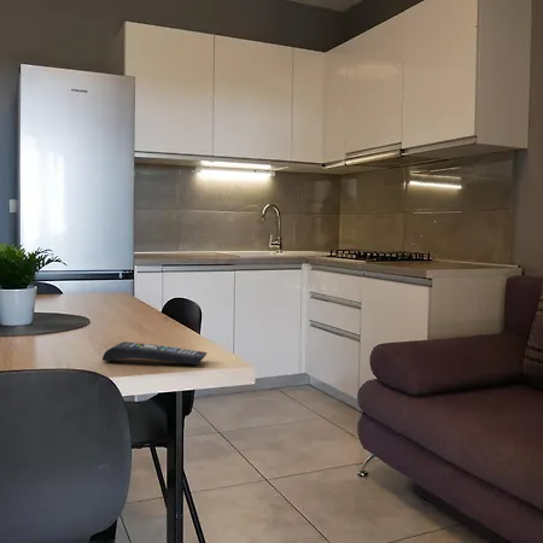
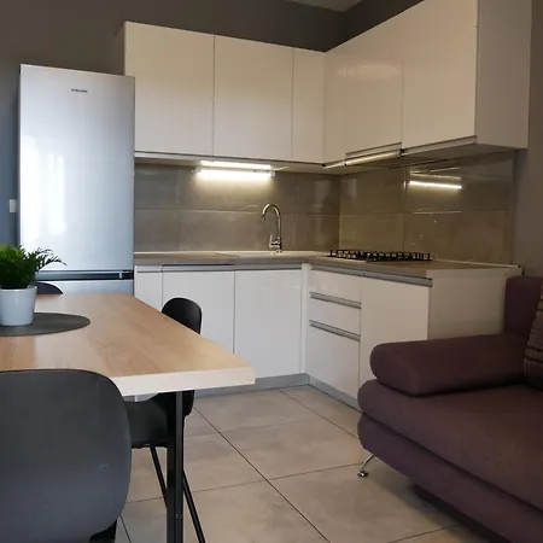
- remote control [101,340,208,367]
